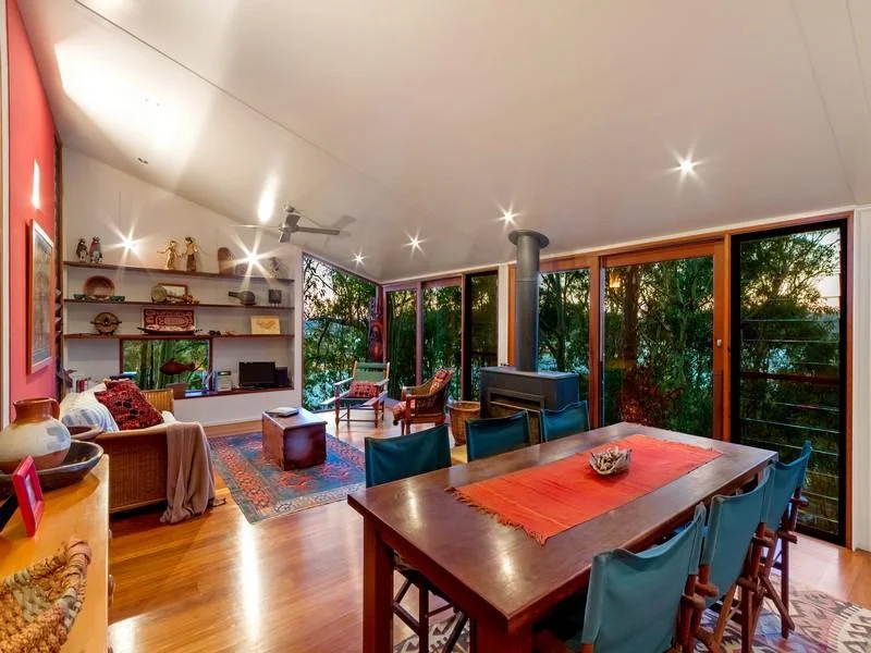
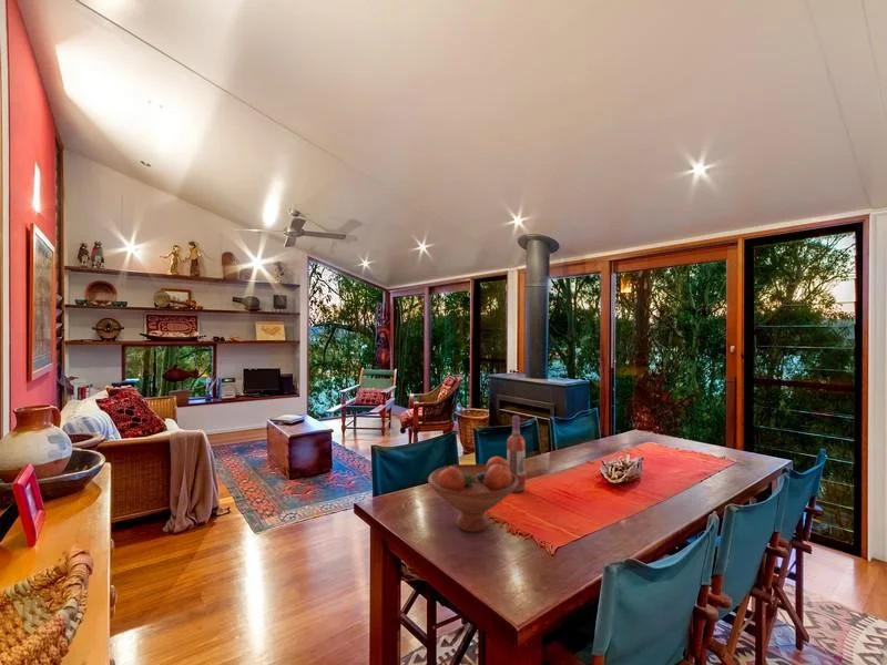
+ fruit bowl [427,456,518,533]
+ wine bottle [506,415,527,493]
